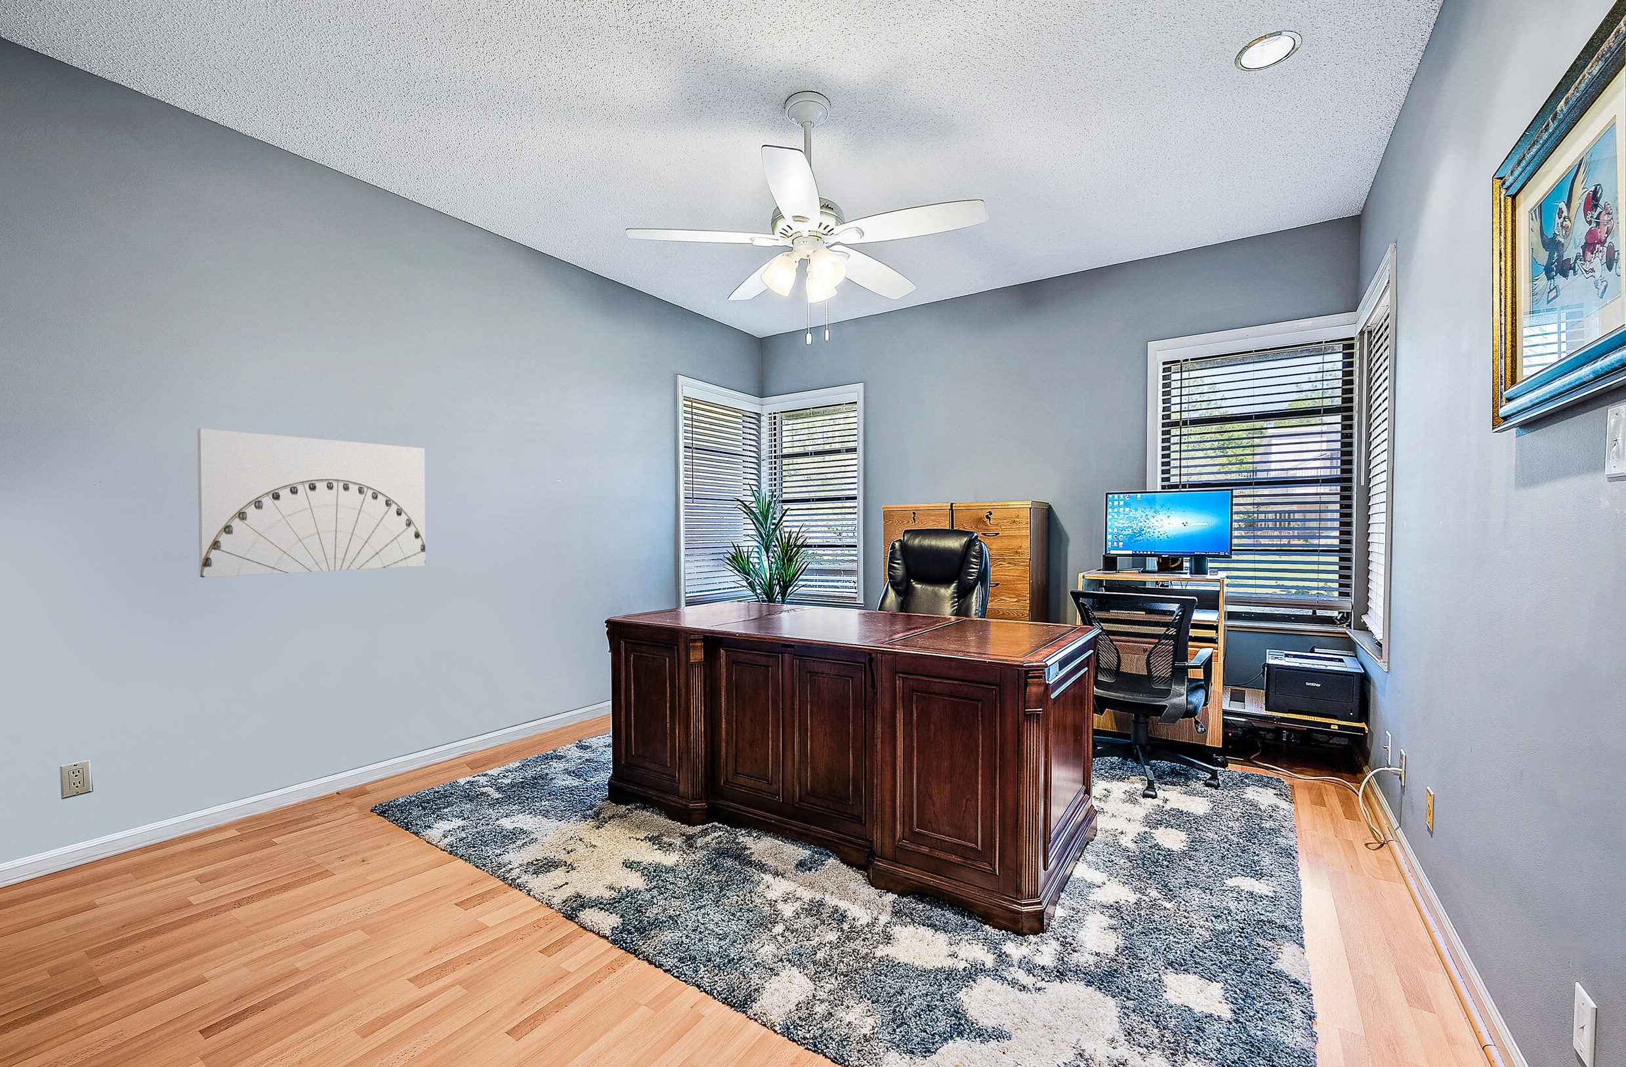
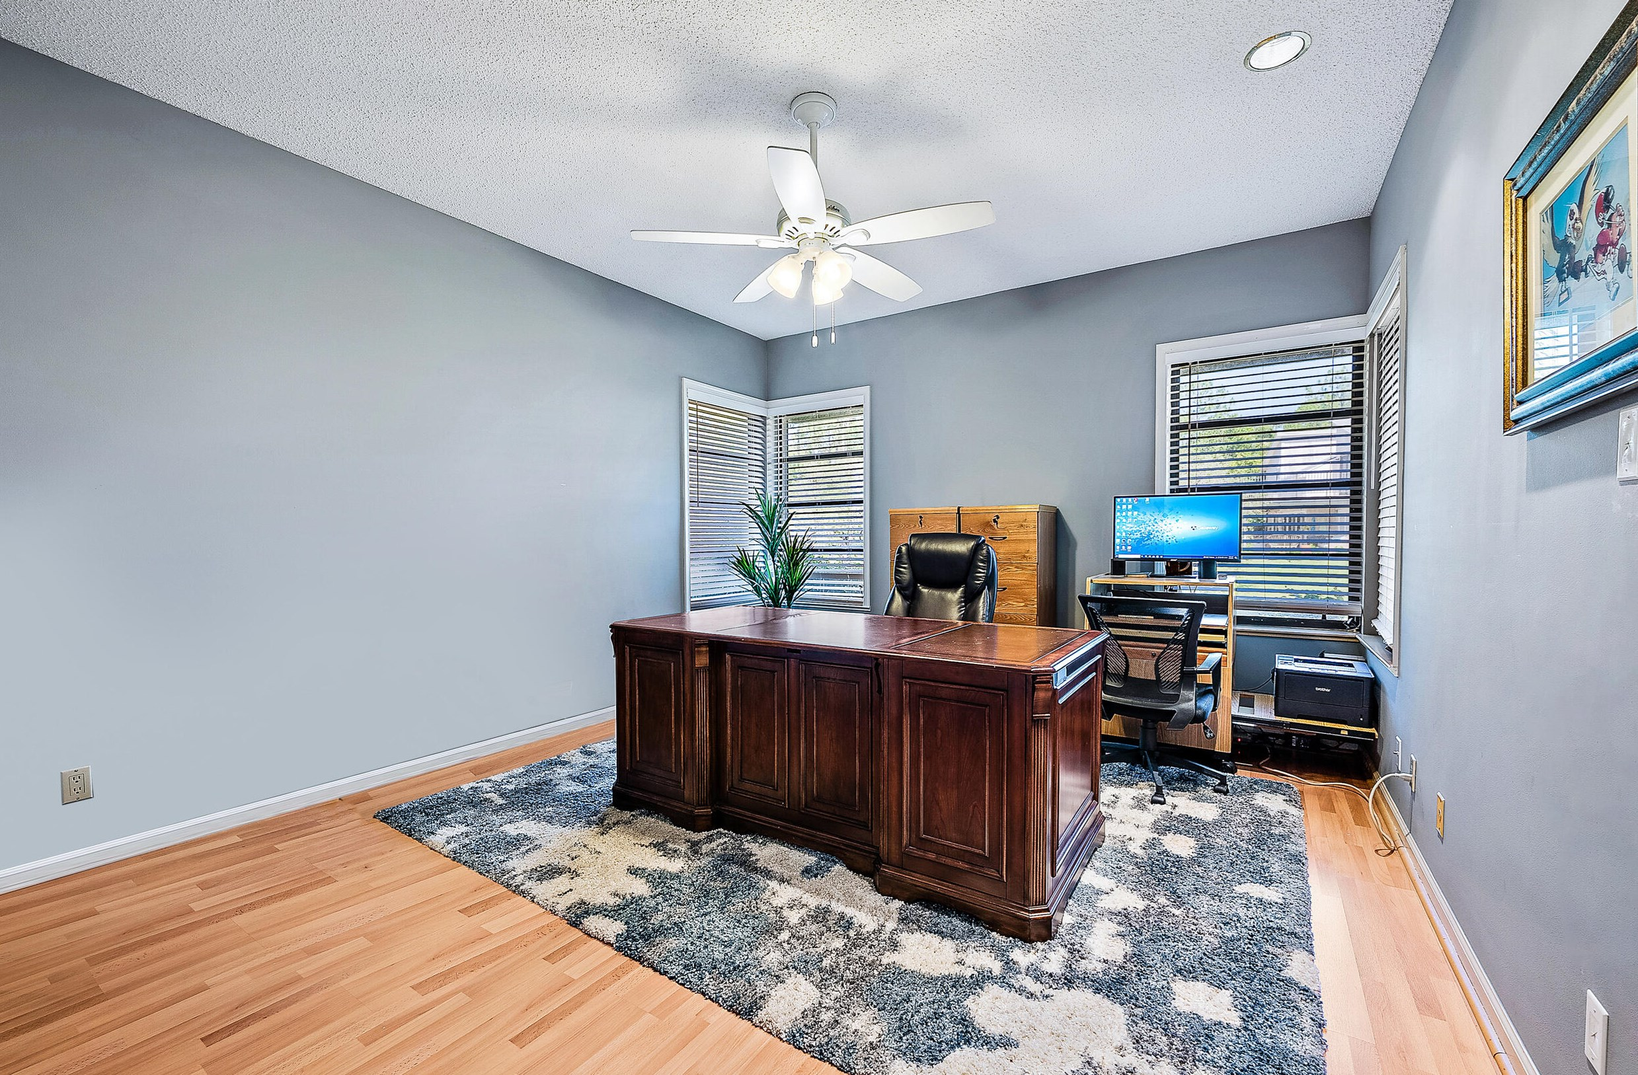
- wall art [197,429,426,578]
